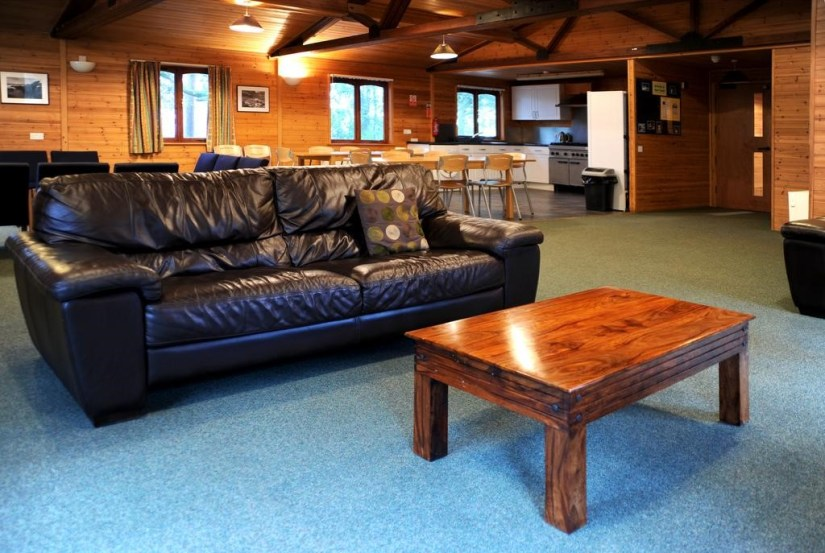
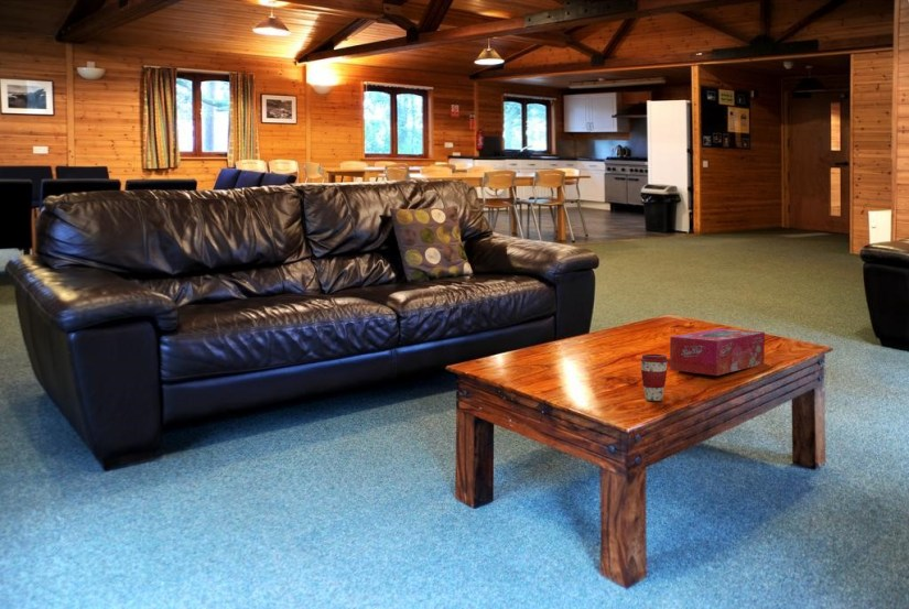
+ coffee cup [639,352,670,402]
+ tissue box [669,327,766,377]
